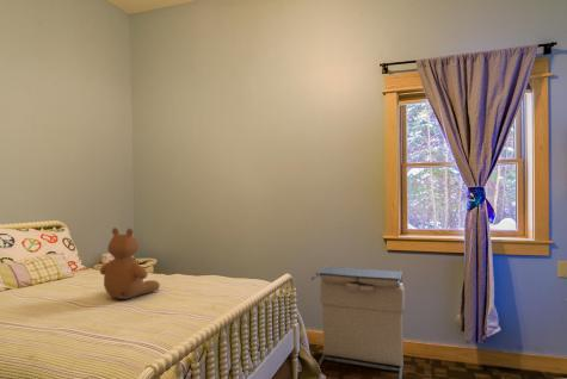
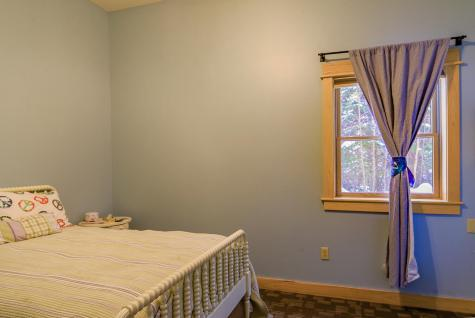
- laundry hamper [310,265,406,379]
- teddy bear [99,226,161,300]
